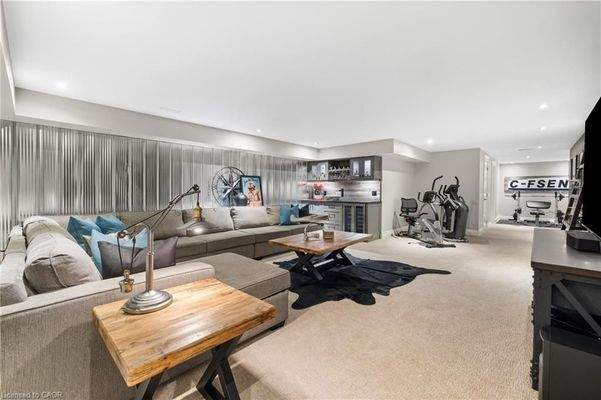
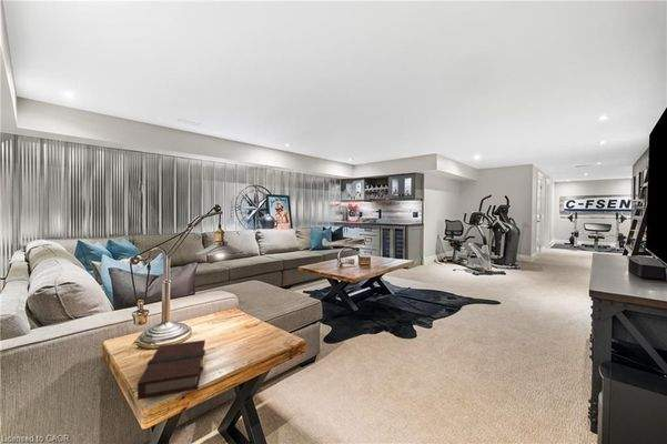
+ book [137,339,206,401]
